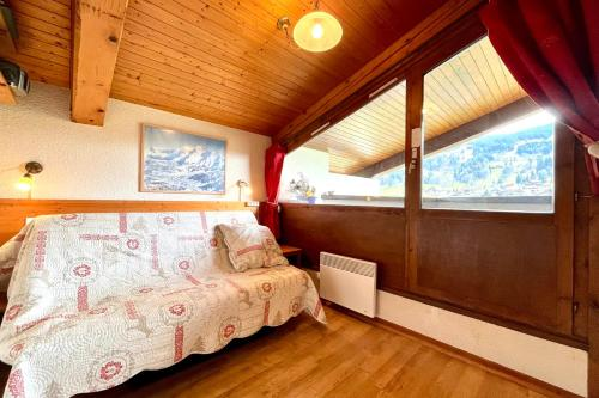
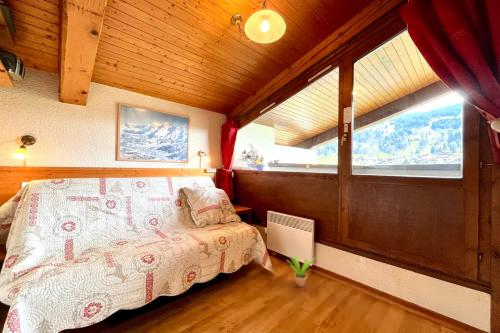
+ potted plant [285,253,320,288]
